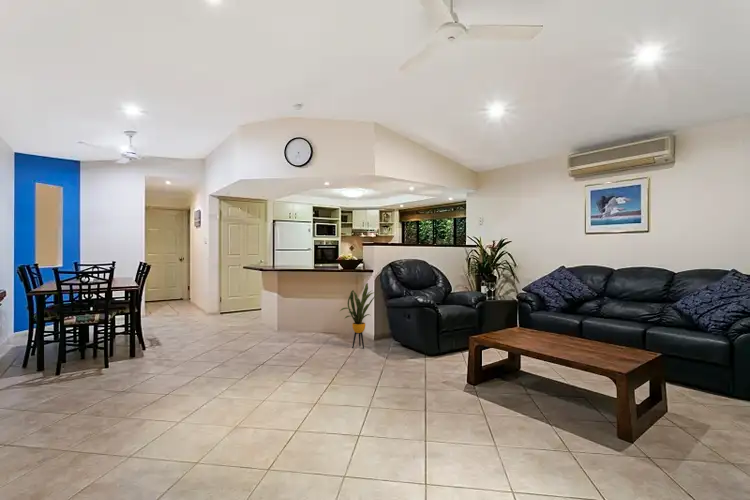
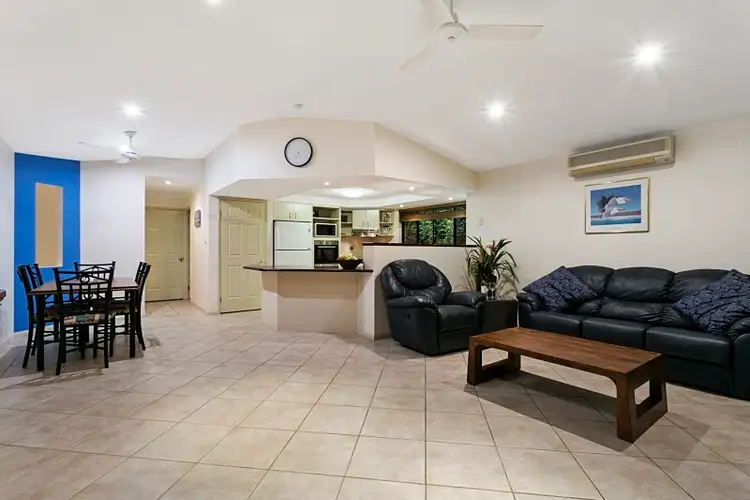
- house plant [339,282,380,349]
